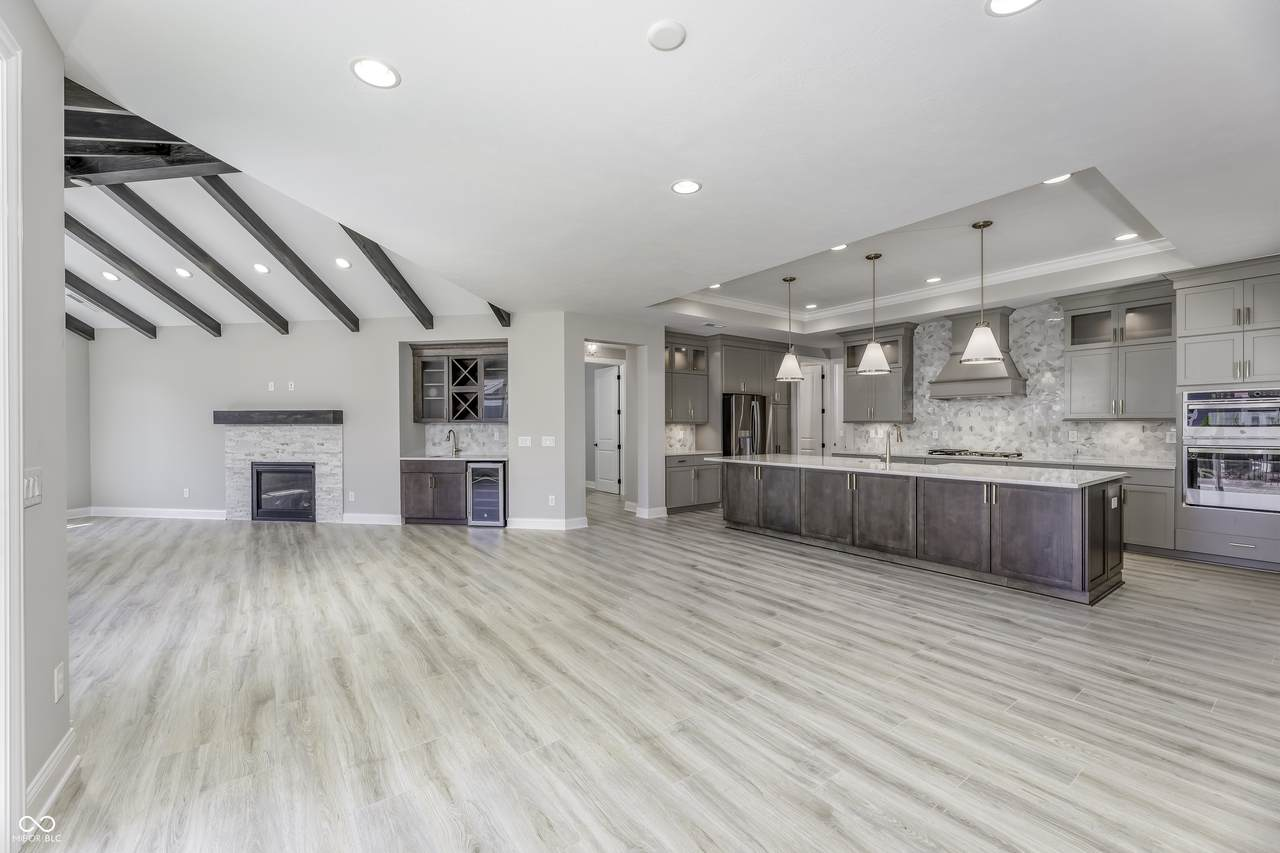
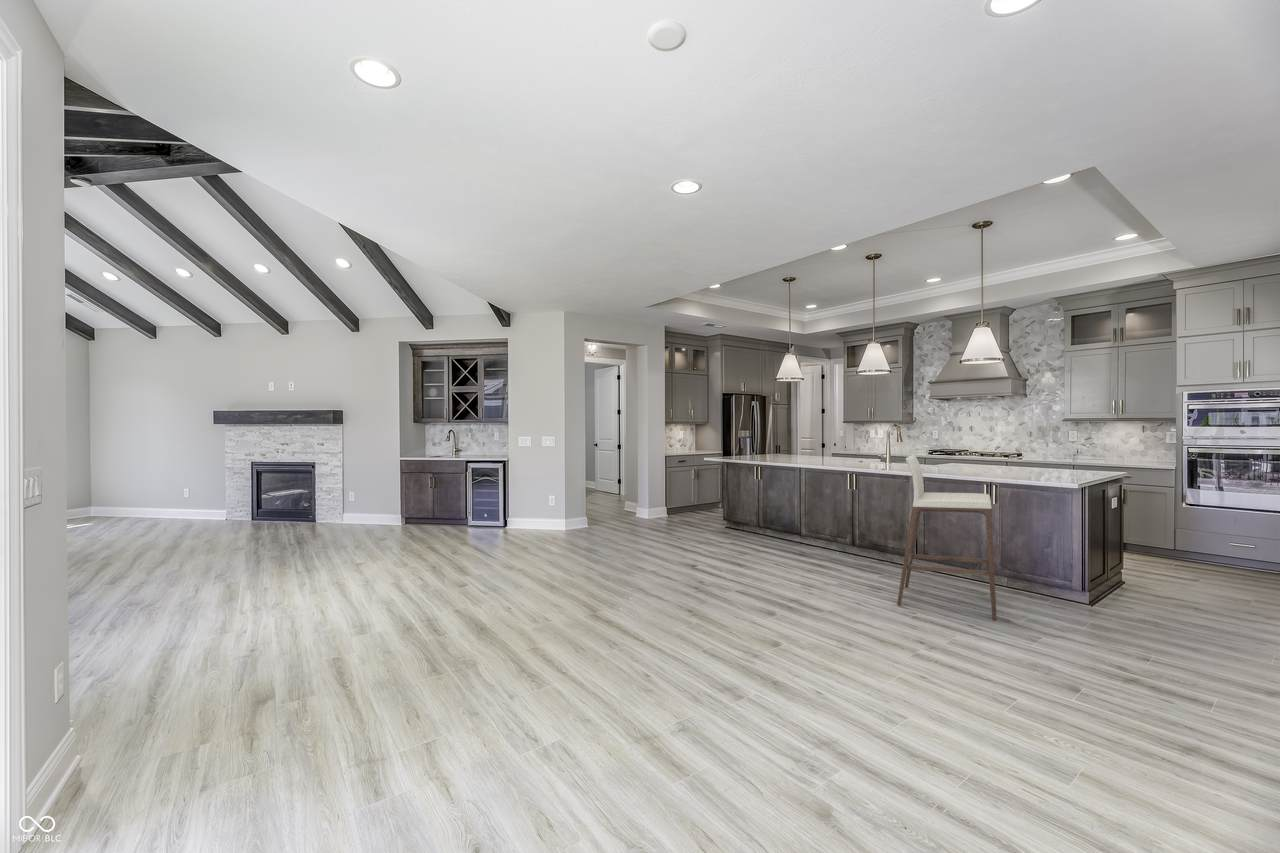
+ bar stool [896,454,998,621]
